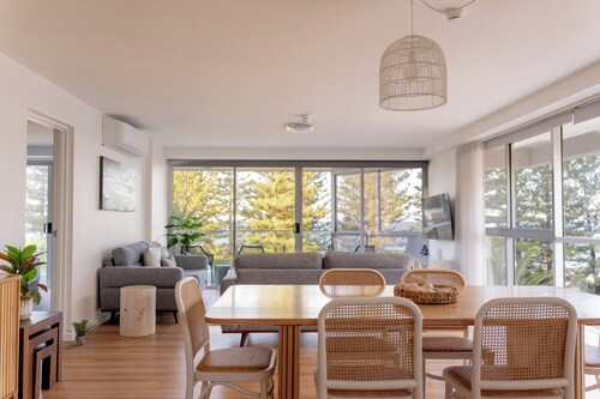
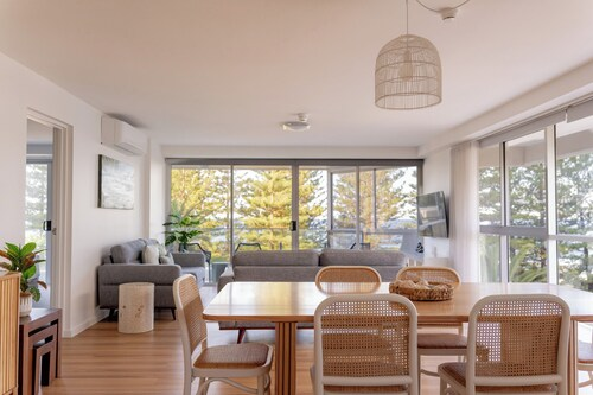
- potted plant [66,319,98,346]
